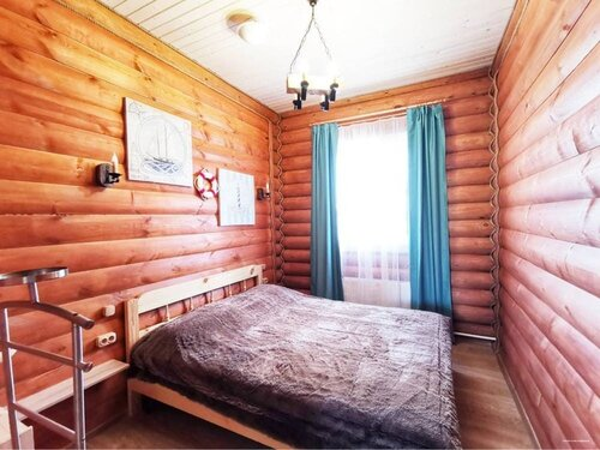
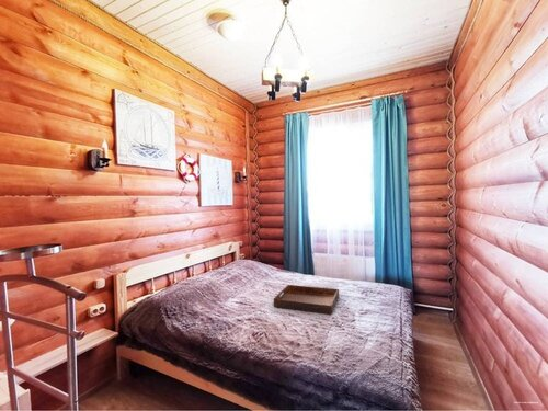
+ serving tray [273,284,340,316]
